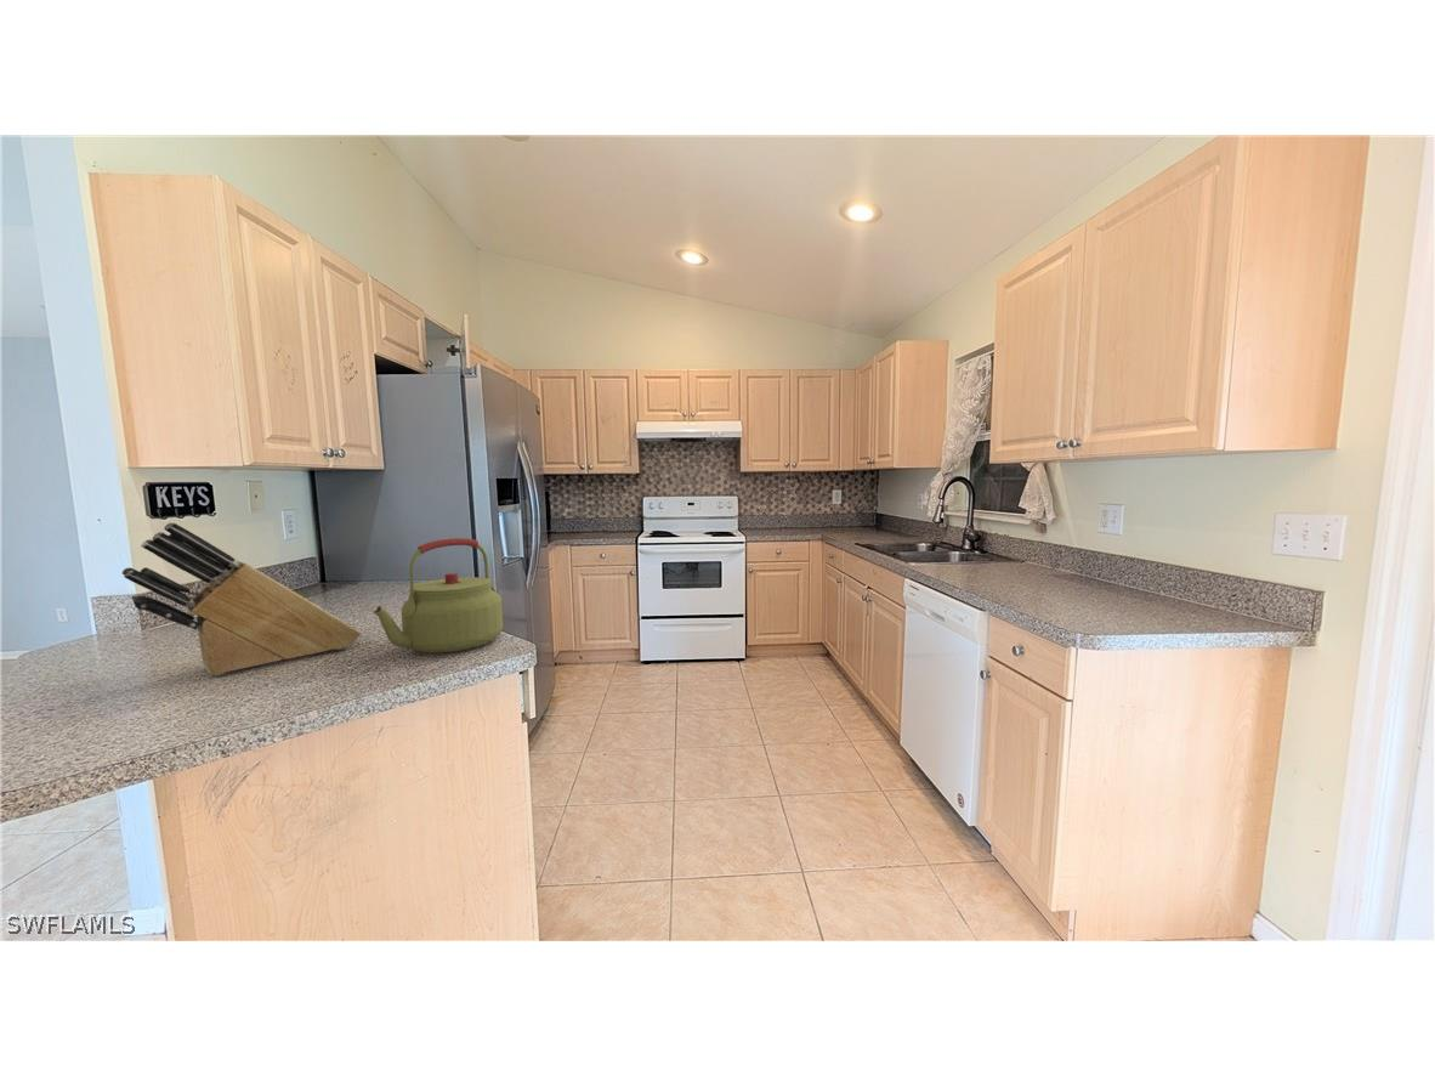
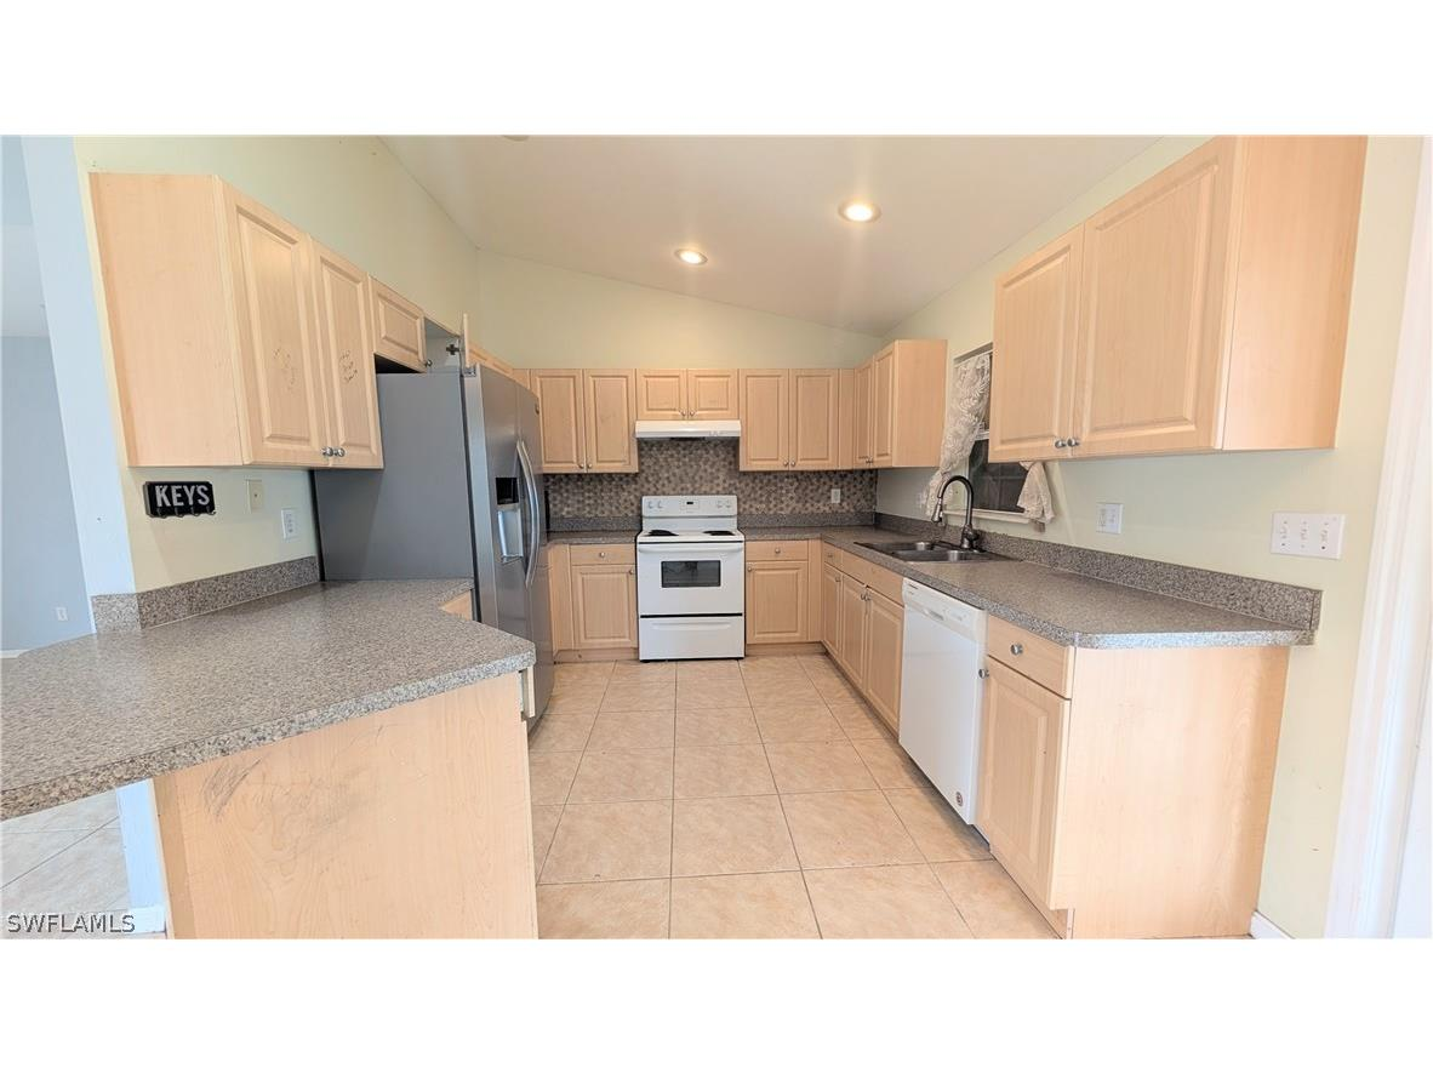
- knife block [121,521,362,676]
- kettle [373,537,504,655]
